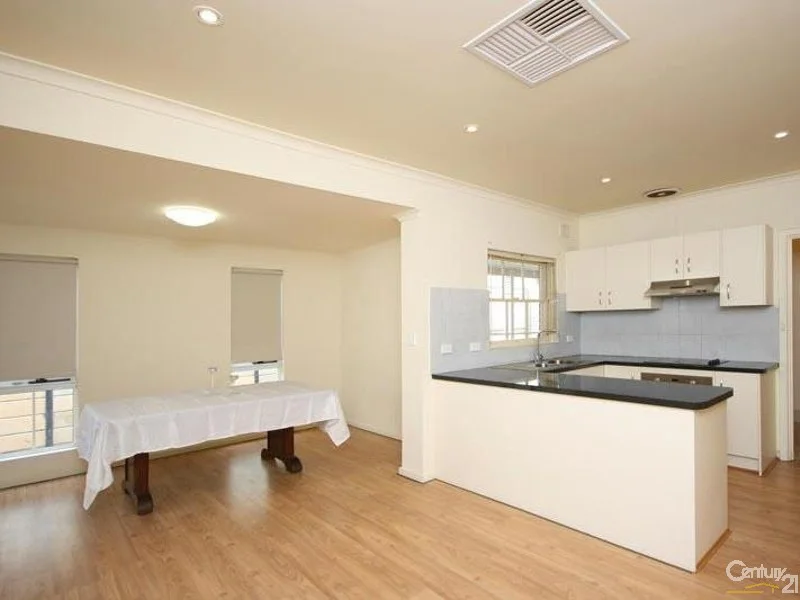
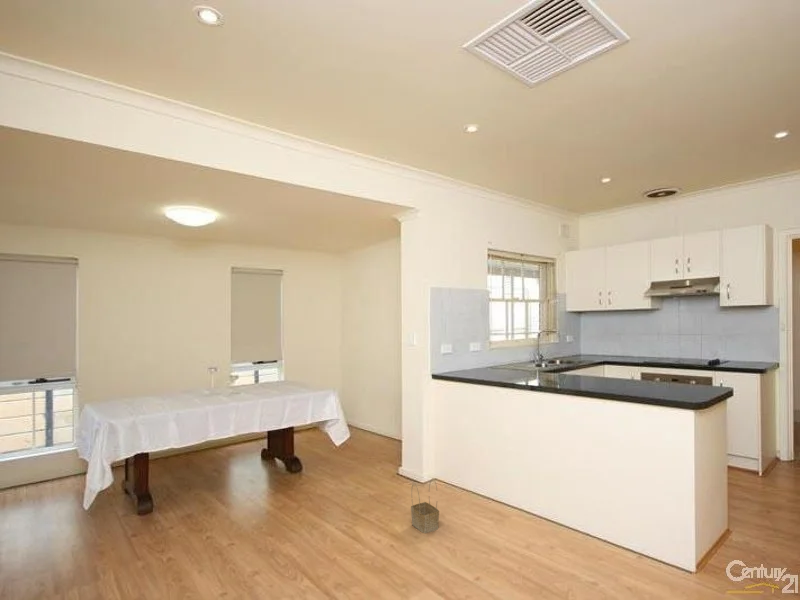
+ basket [410,478,440,534]
